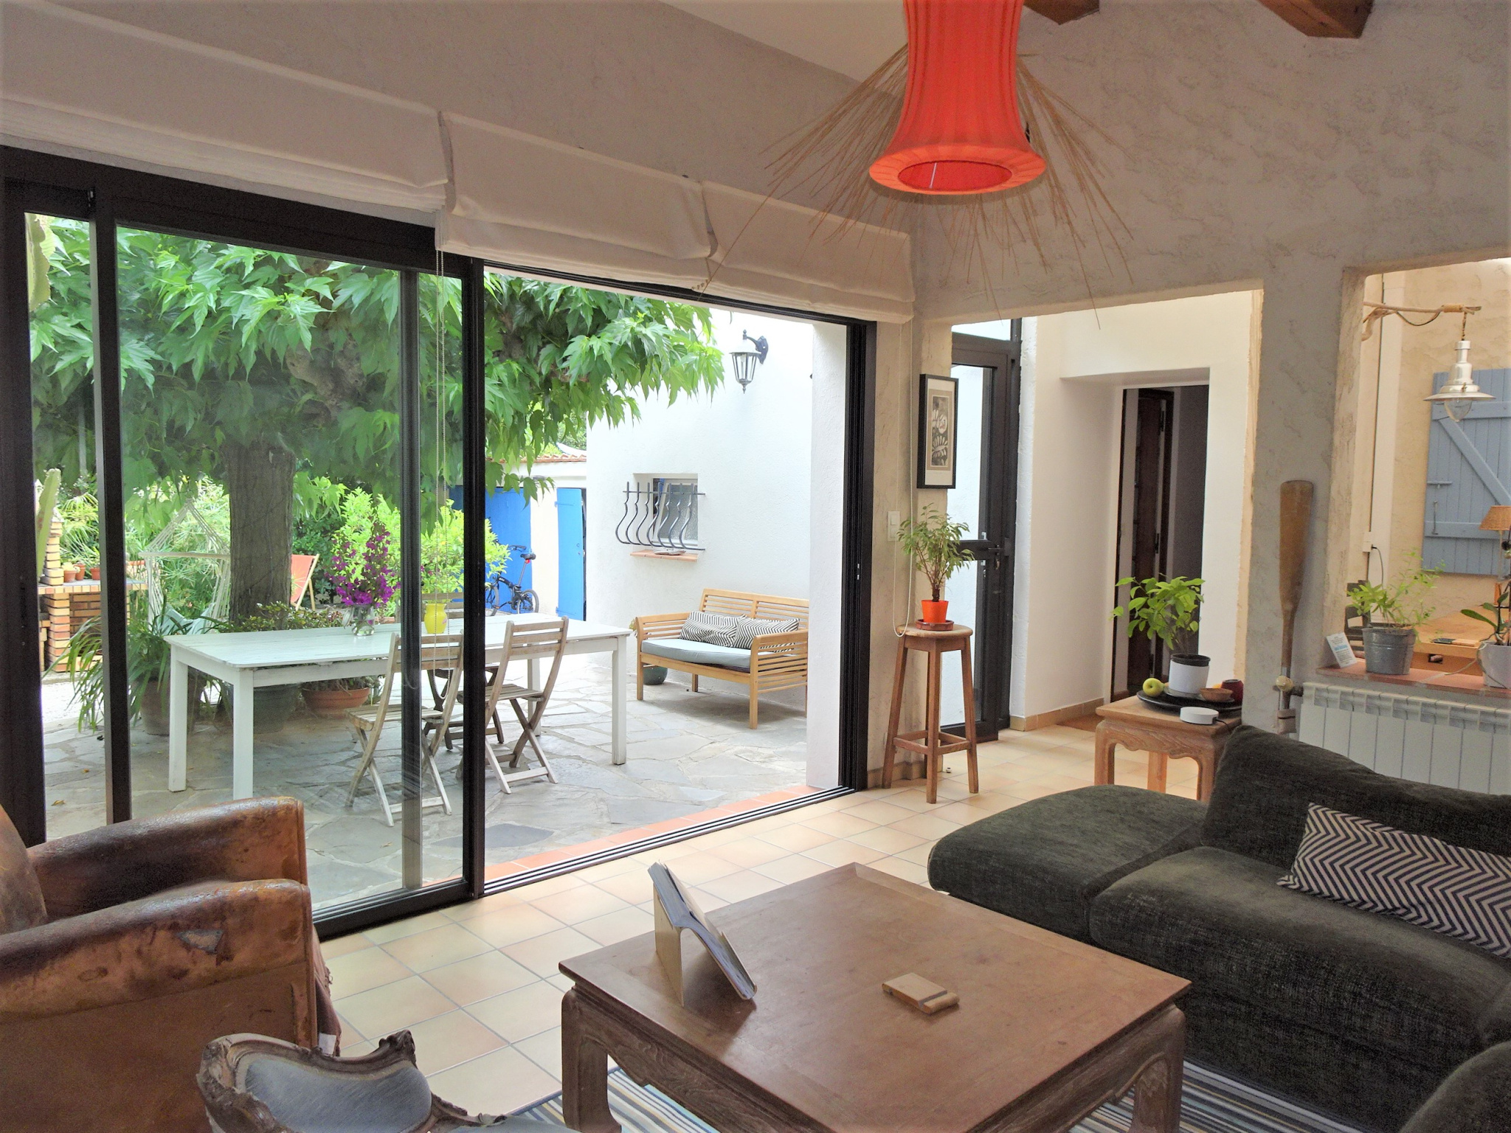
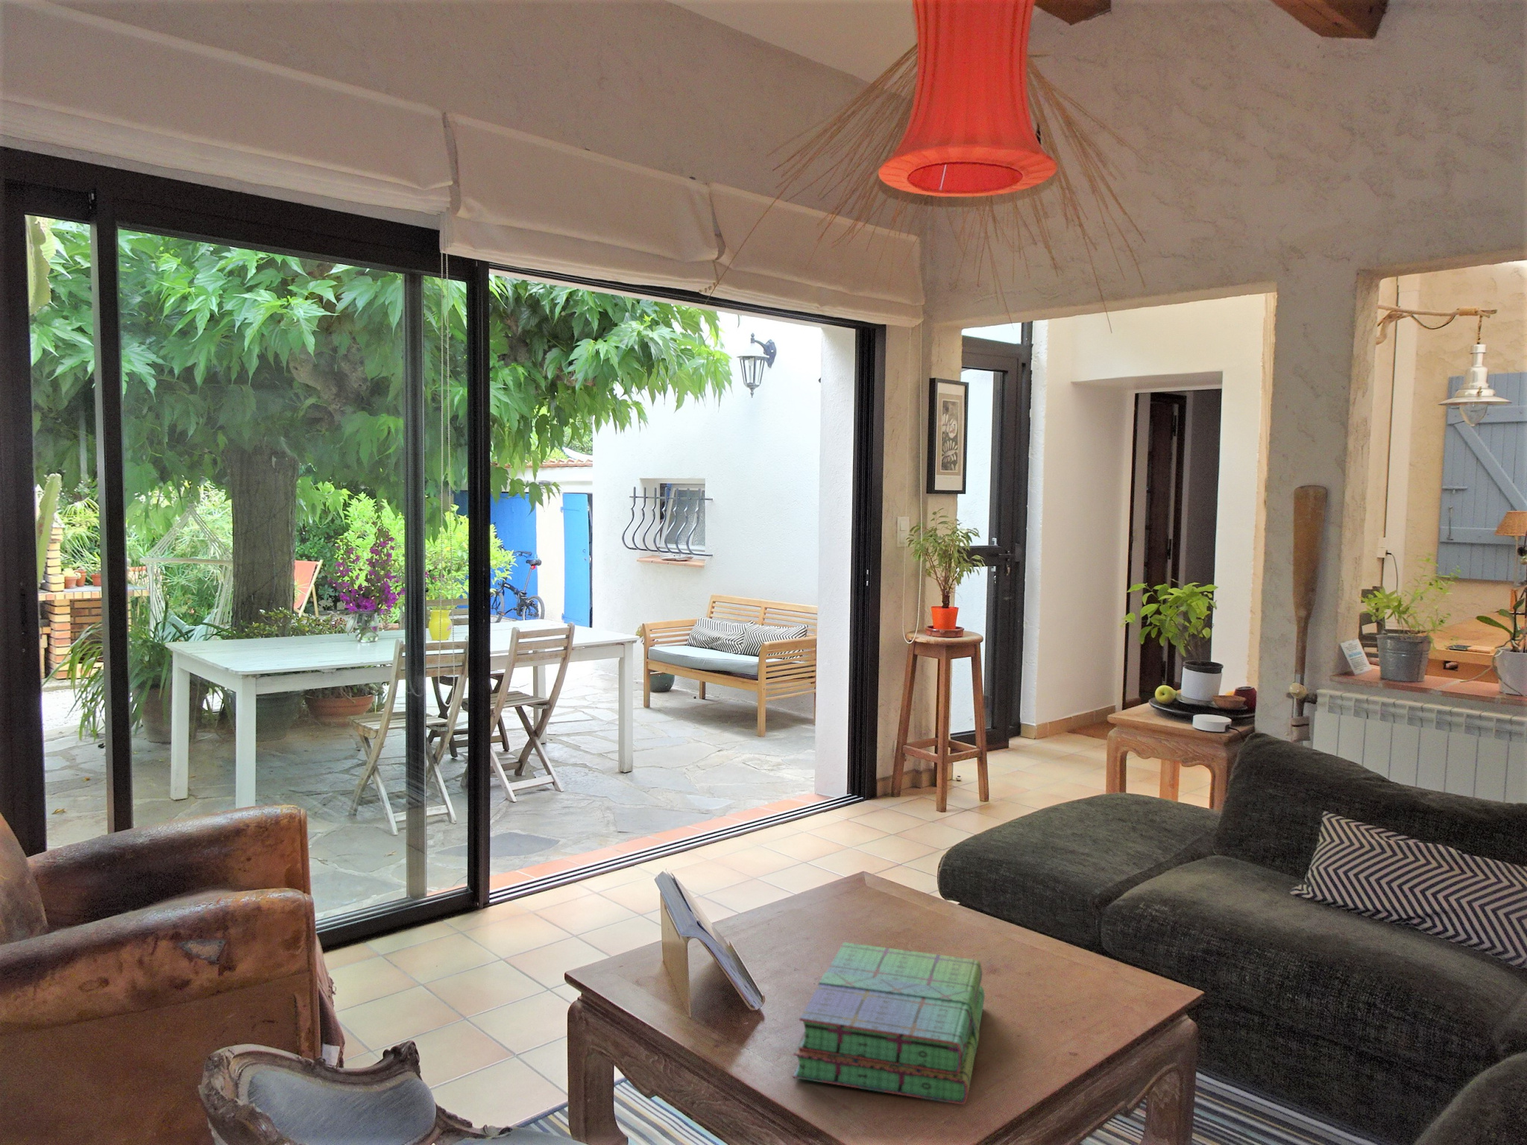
+ stack of books [792,942,986,1105]
